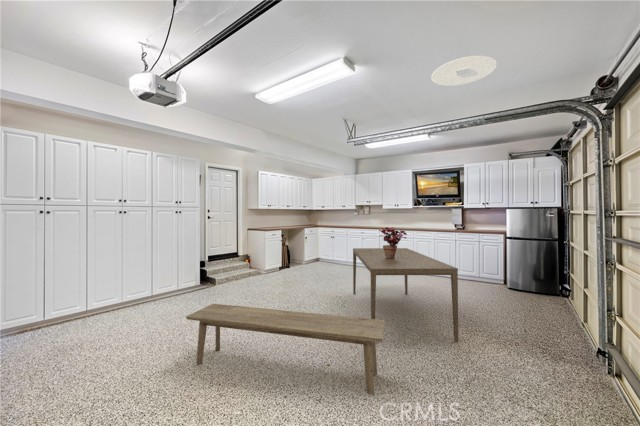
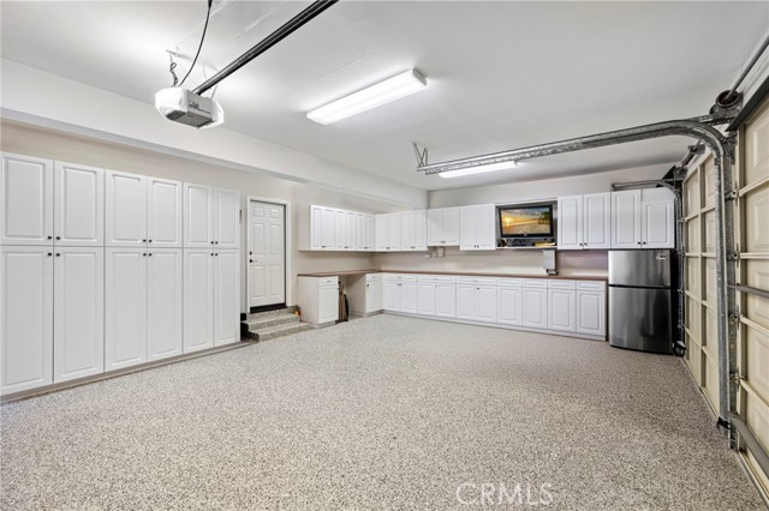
- bench [185,303,386,395]
- dining table [352,247,459,343]
- potted plant [378,226,408,258]
- ceiling light [430,55,498,87]
